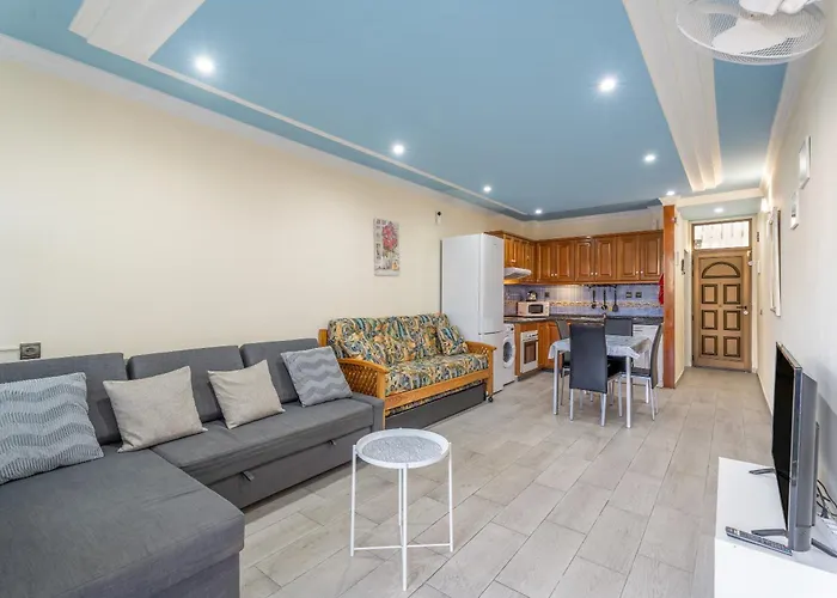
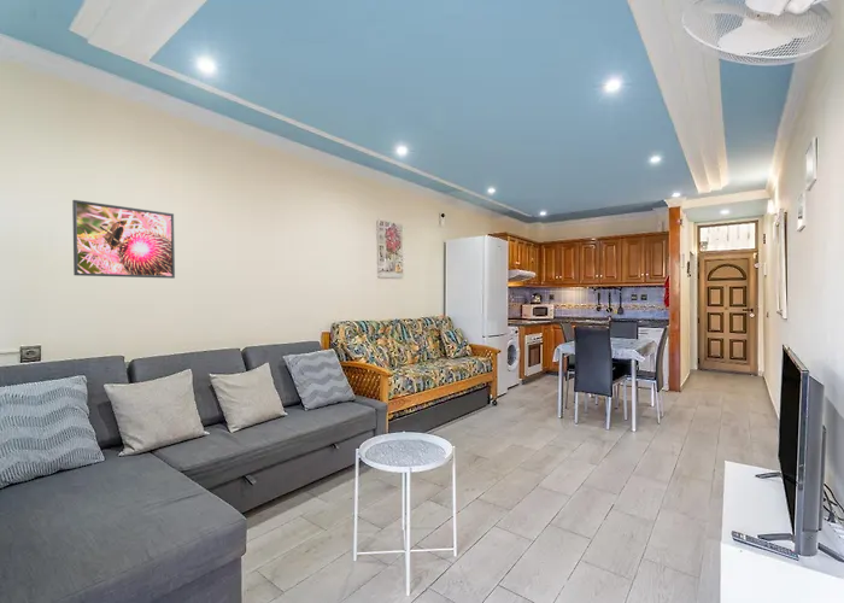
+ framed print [71,199,176,280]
